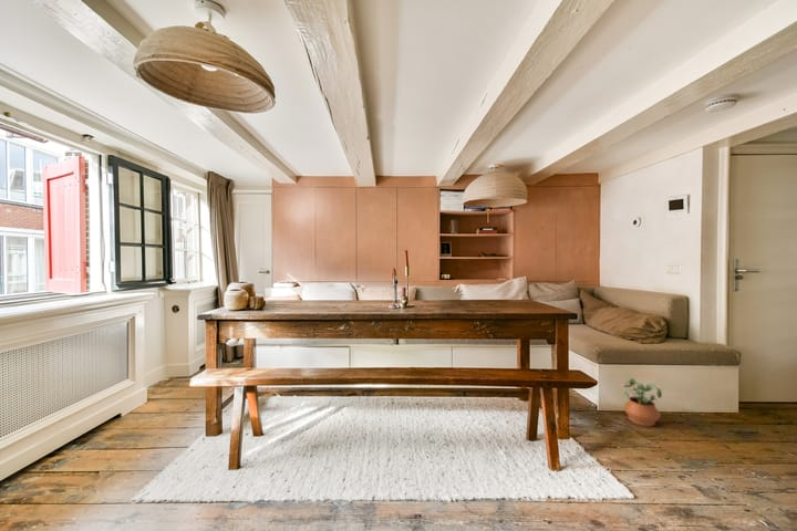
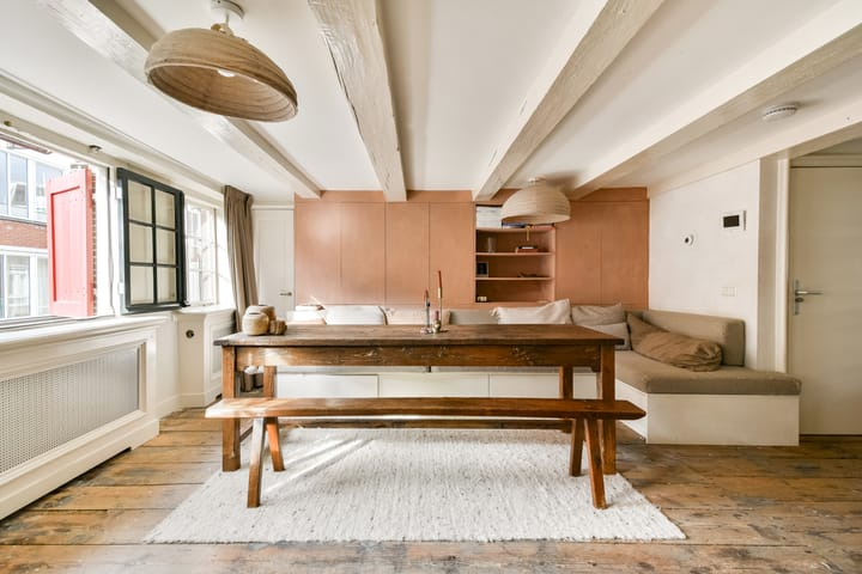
- potted plant [622,377,663,427]
